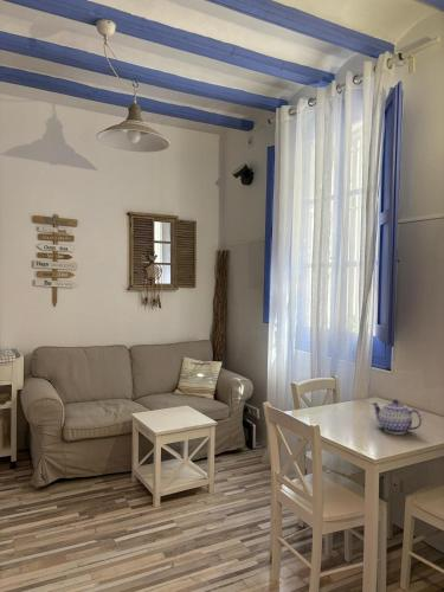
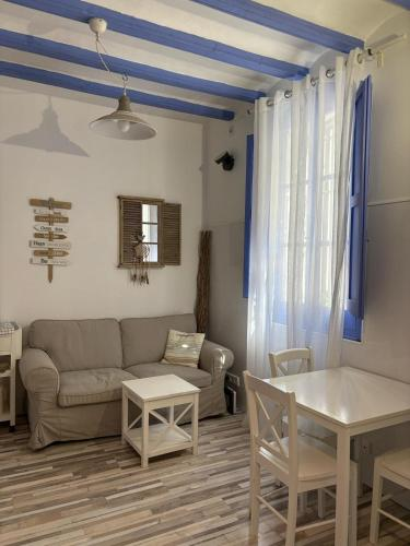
- teapot [371,398,423,436]
